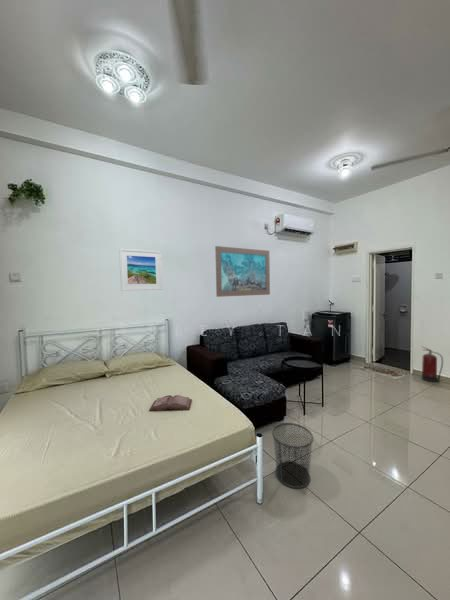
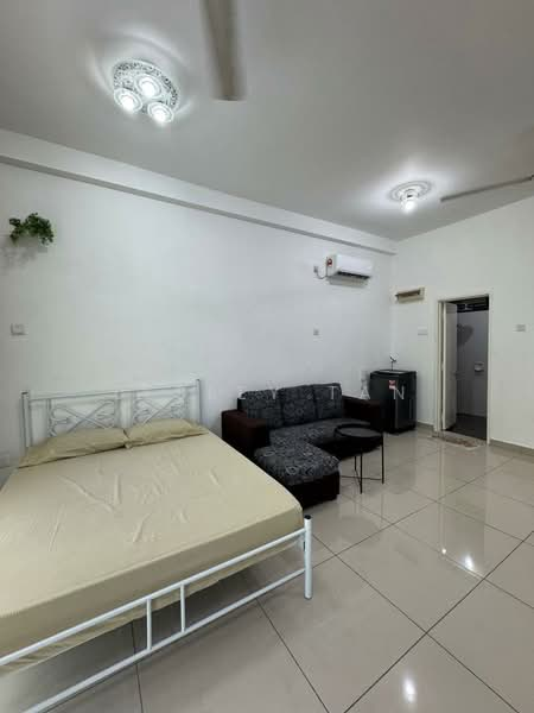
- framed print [118,248,164,292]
- fire extinguisher [420,345,444,383]
- waste bin [271,422,314,489]
- hardback book [148,394,193,412]
- wall art [214,245,271,298]
